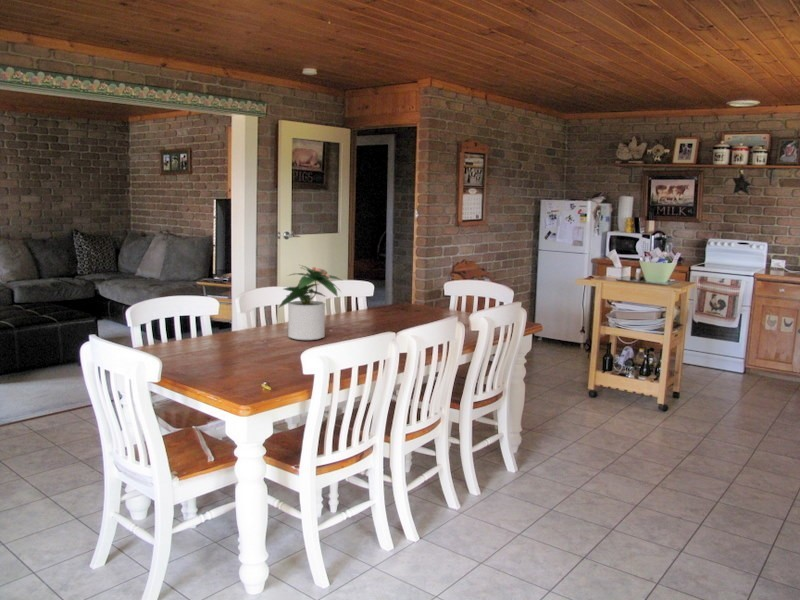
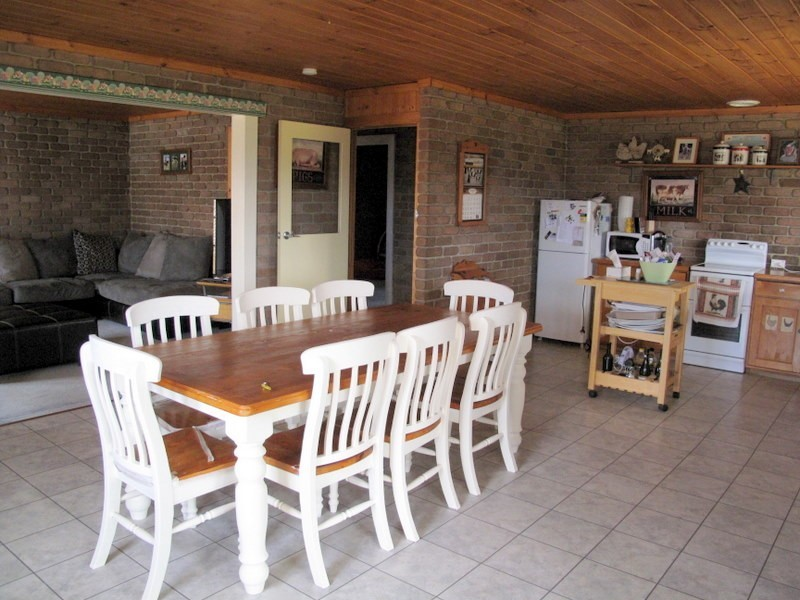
- potted plant [278,264,342,341]
